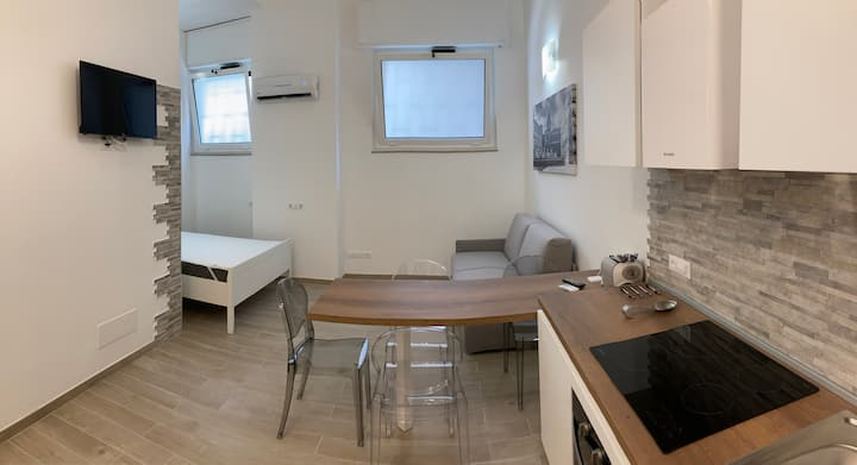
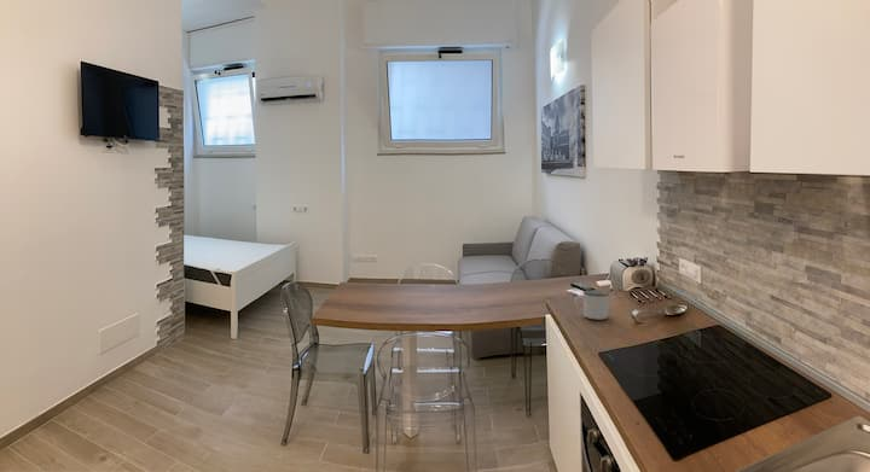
+ mug [574,289,610,321]
